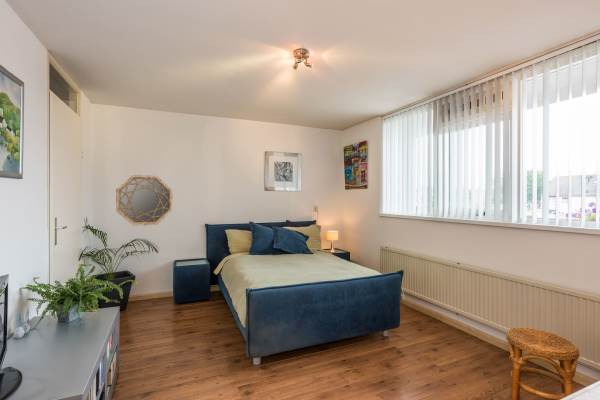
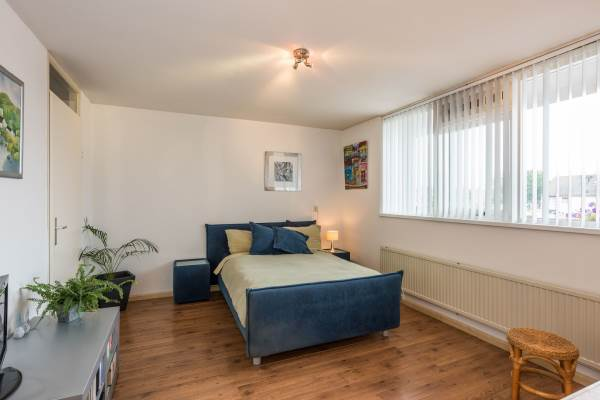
- home mirror [115,174,173,226]
